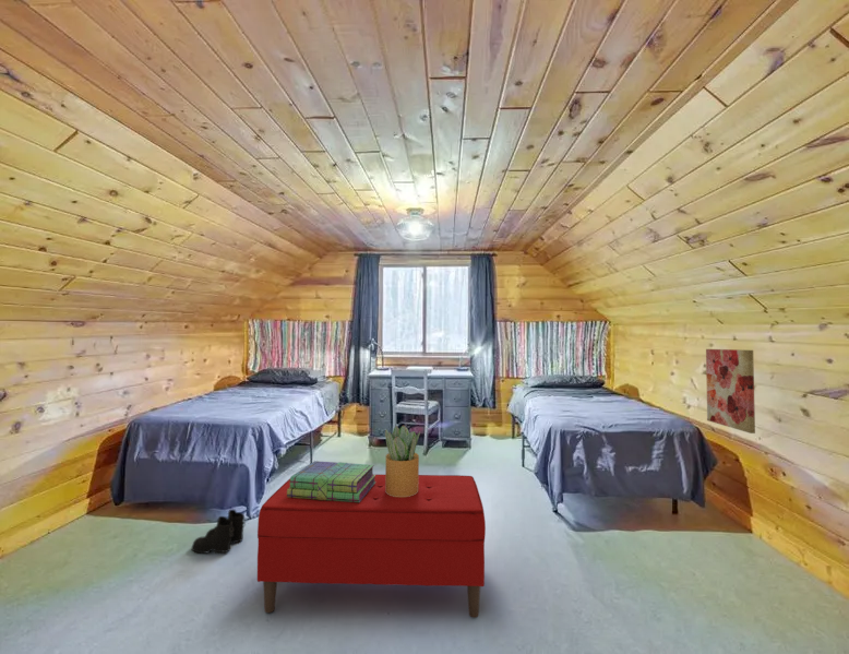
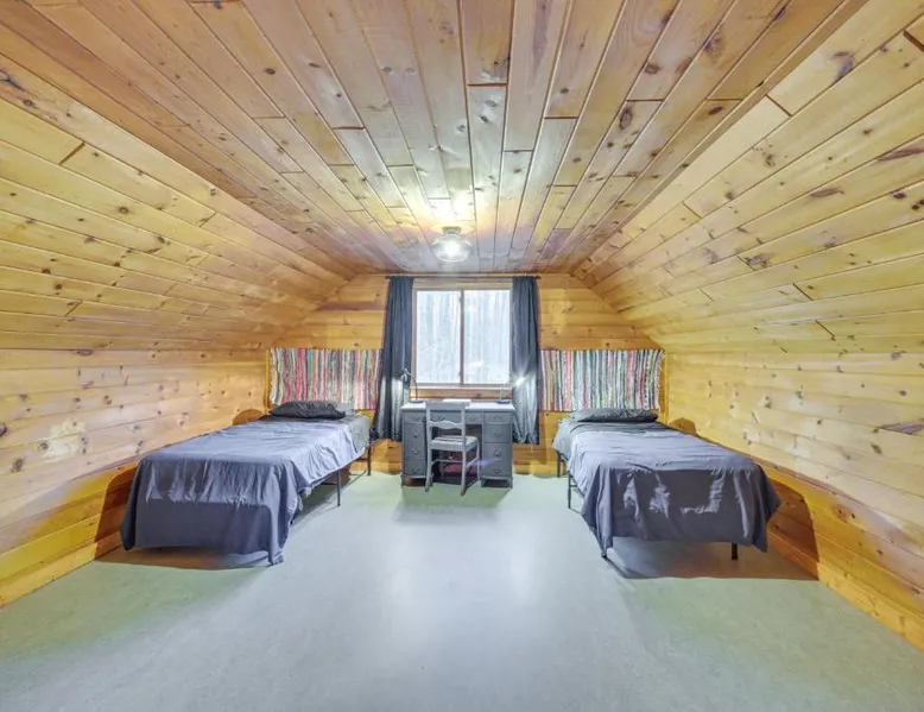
- stack of books [287,460,376,502]
- bench [256,473,487,619]
- potted plant [384,425,421,497]
- boots [190,509,247,555]
- wall art [705,348,756,435]
